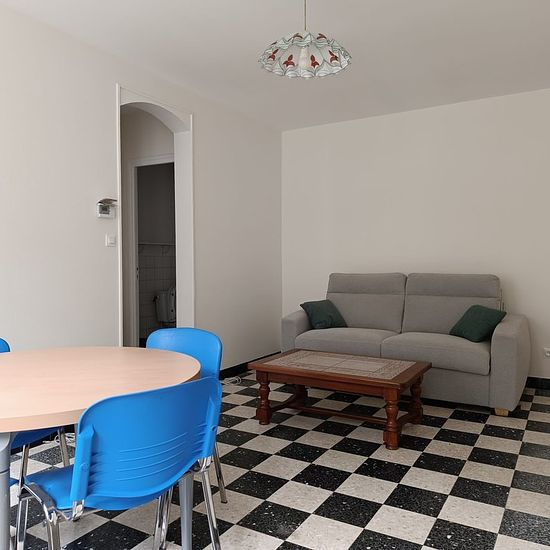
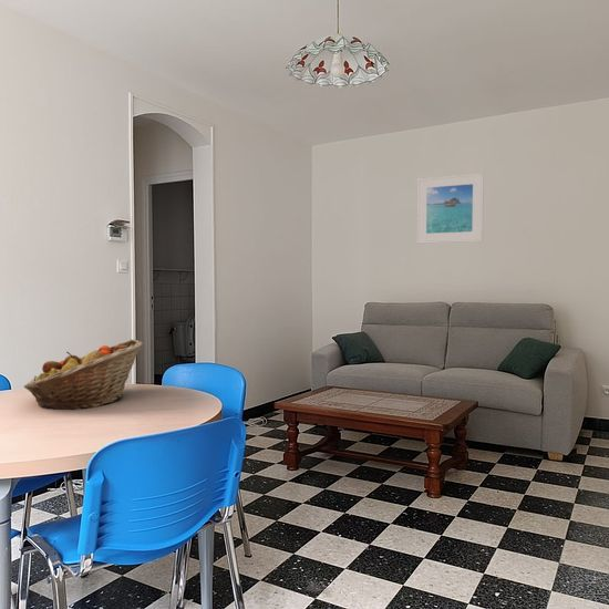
+ fruit basket [23,339,144,411]
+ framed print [415,172,485,245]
